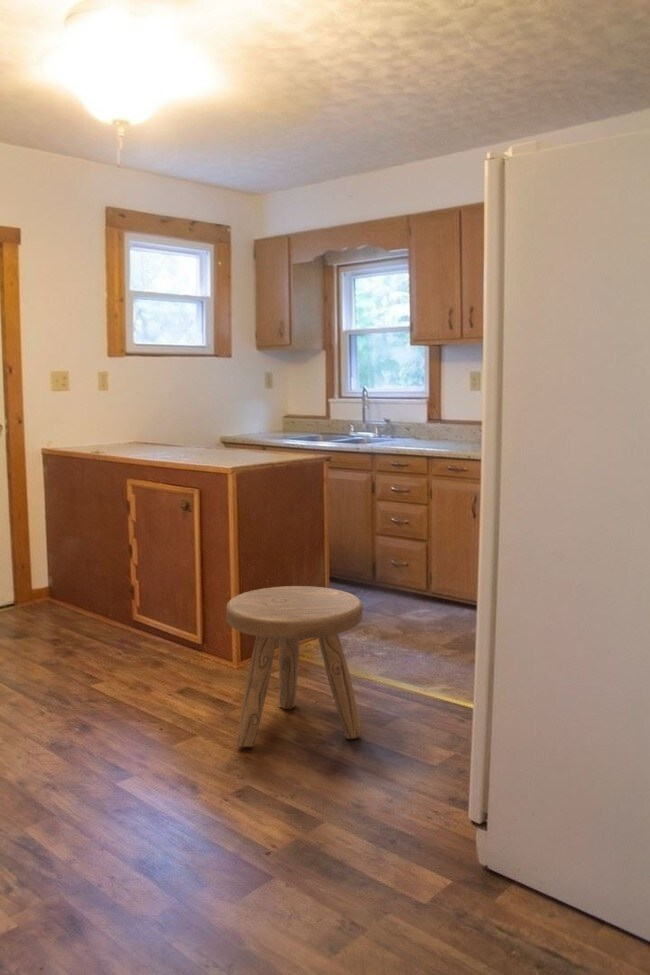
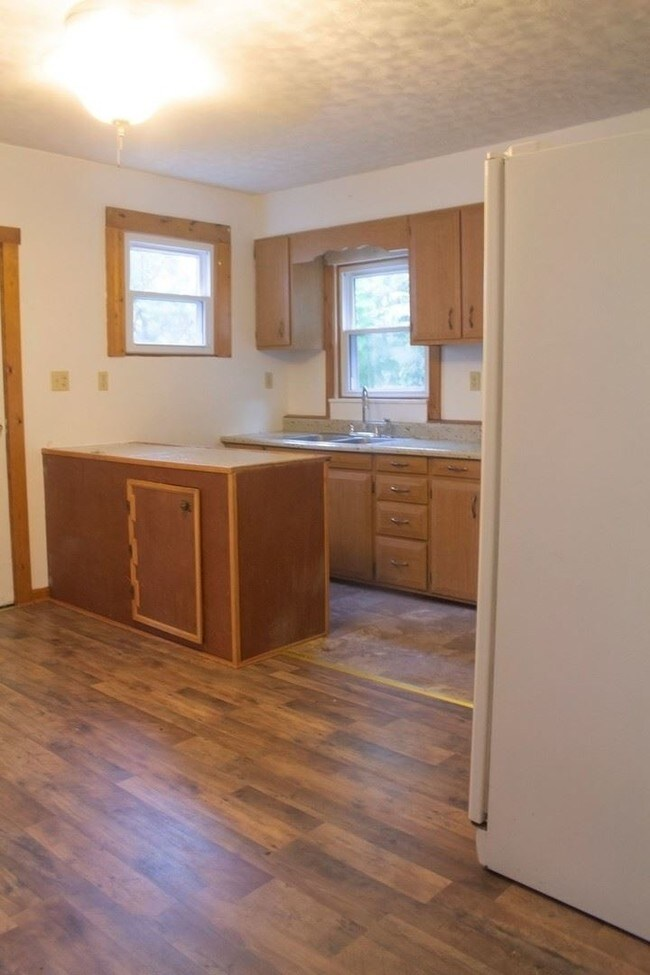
- stool [225,585,364,748]
